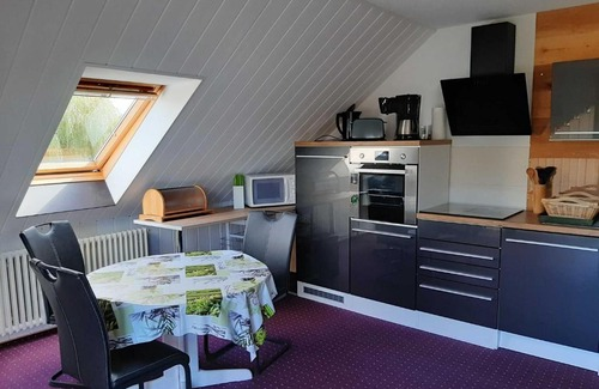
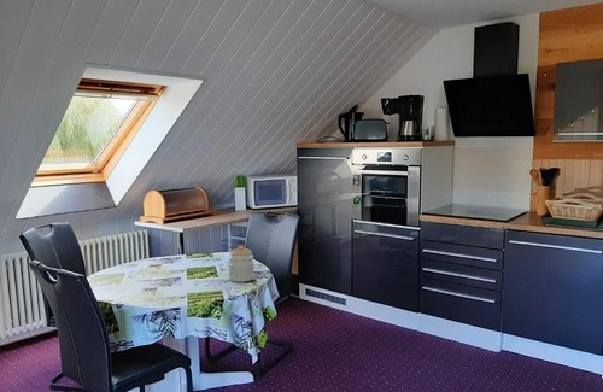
+ jar [227,244,256,283]
